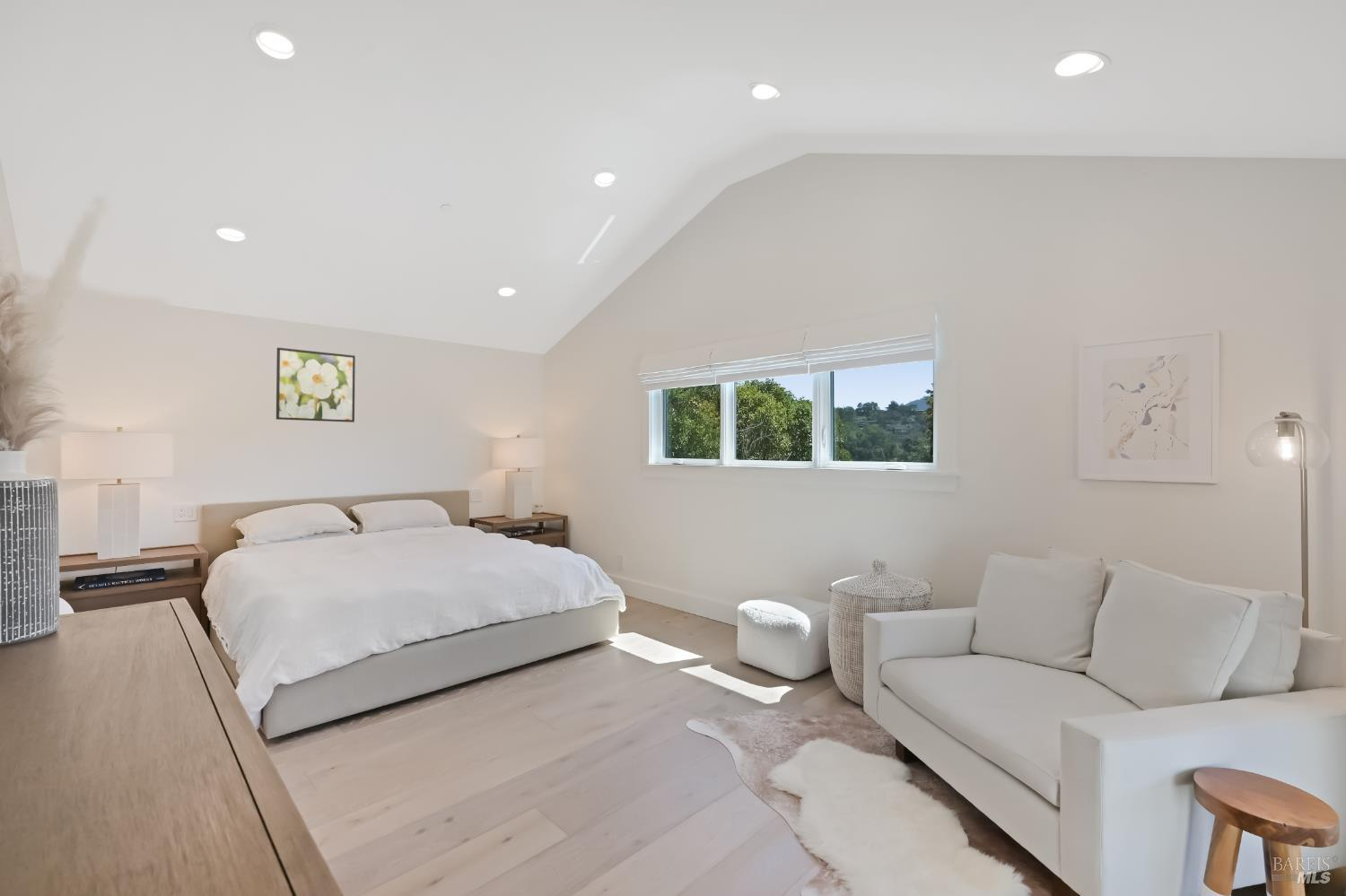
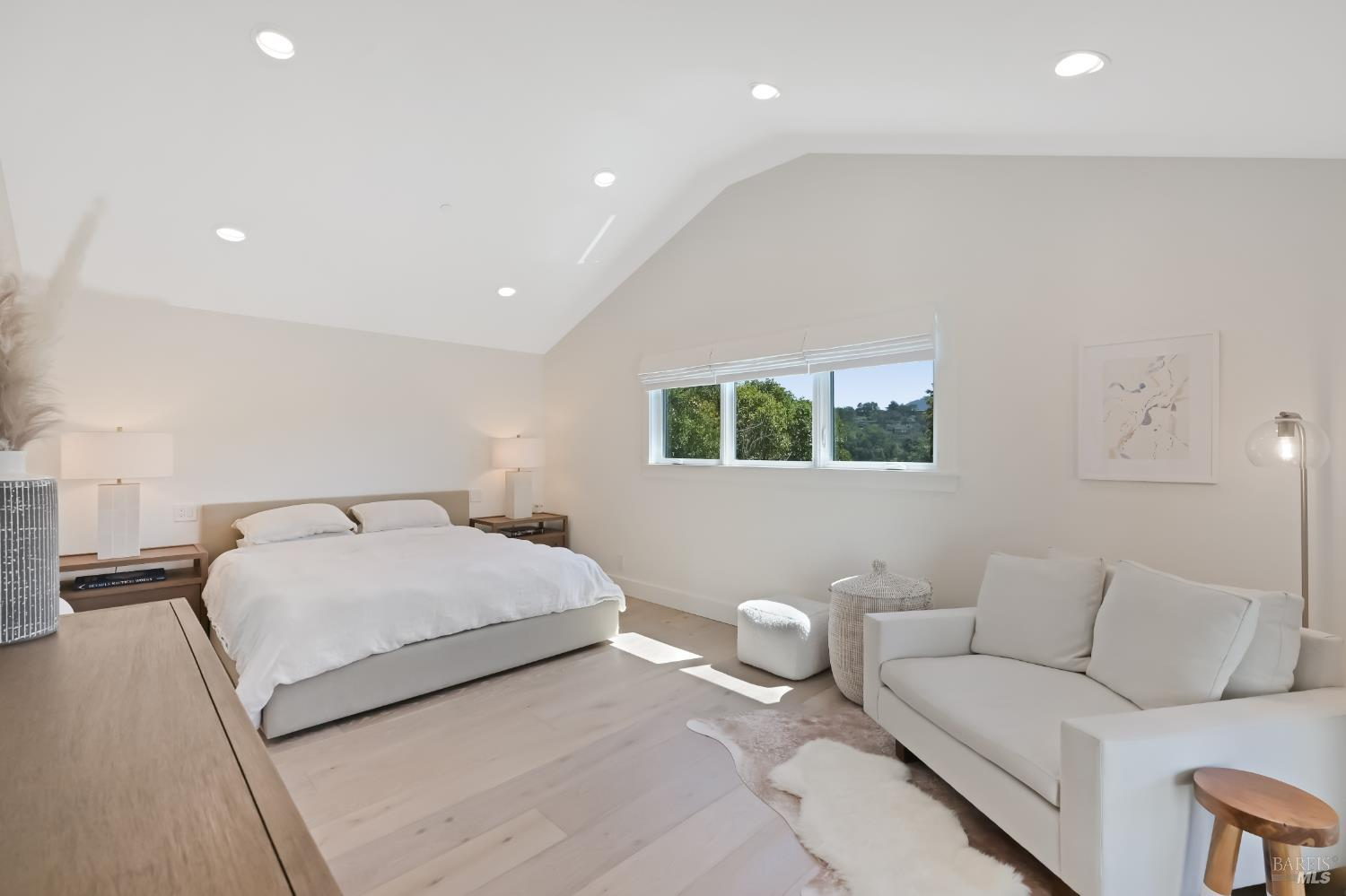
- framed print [275,347,356,423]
